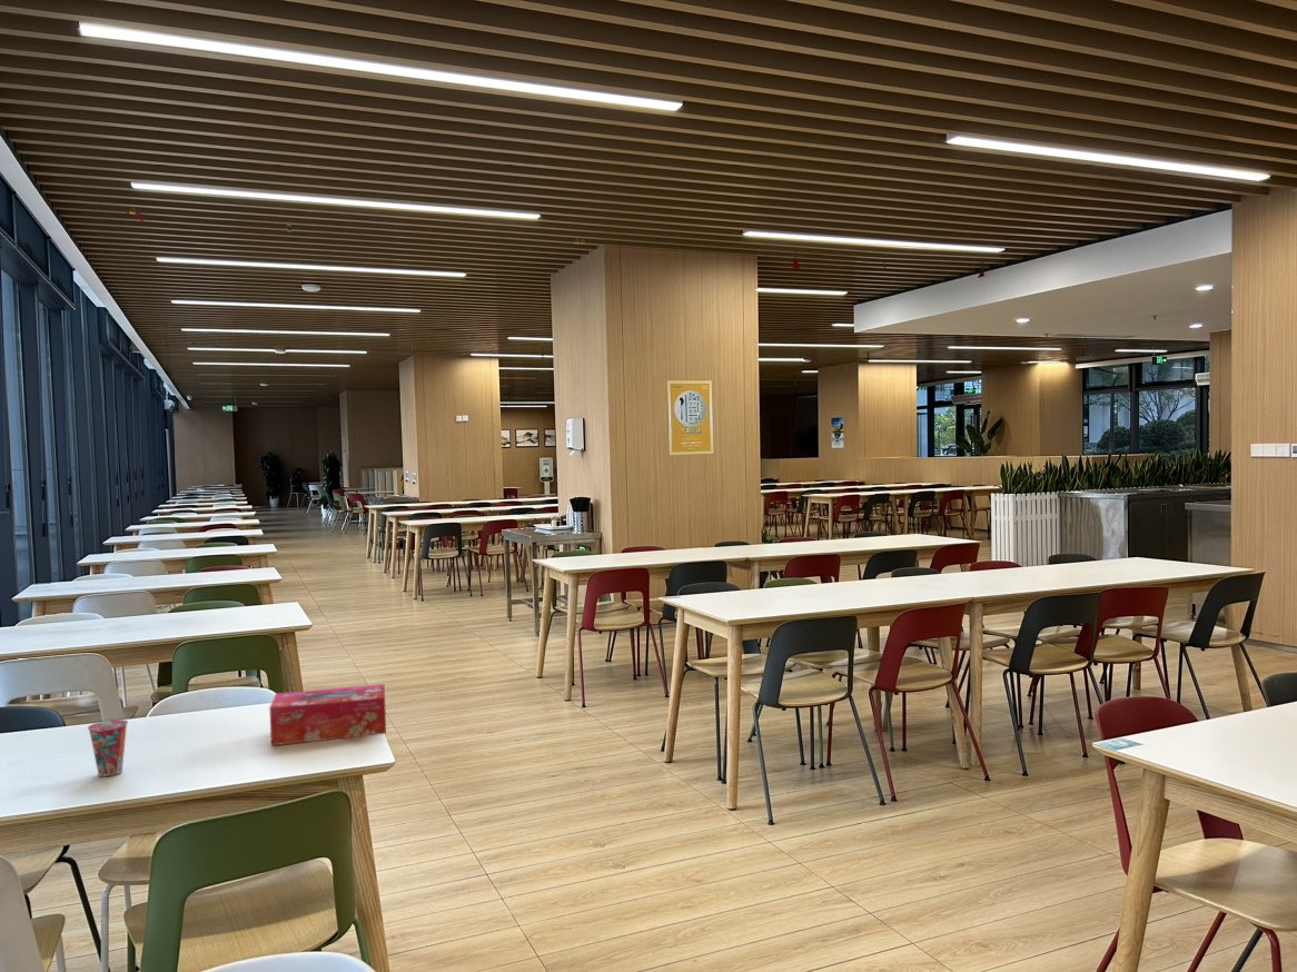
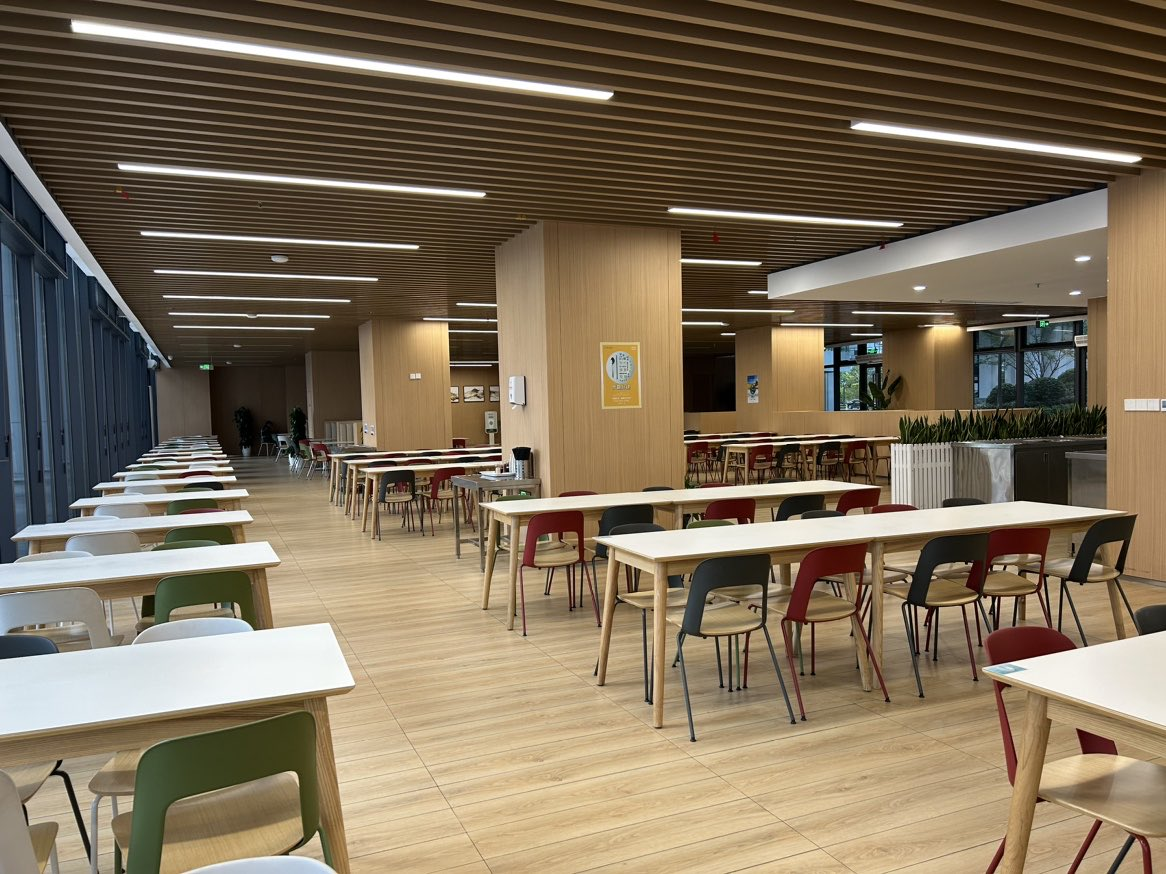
- cup [87,718,129,777]
- tissue box [268,683,387,746]
